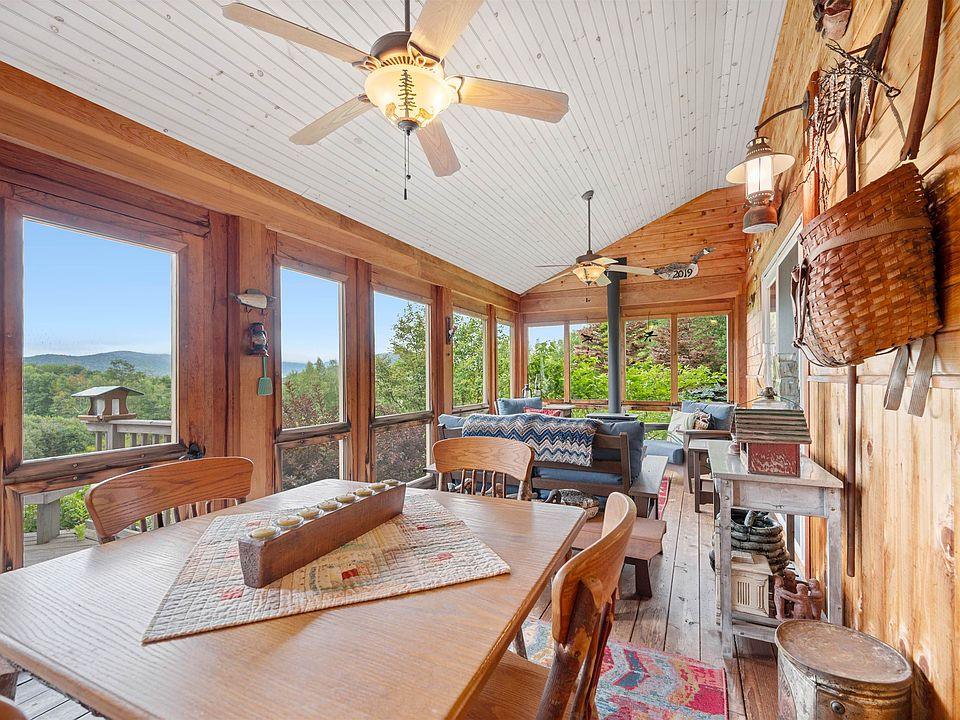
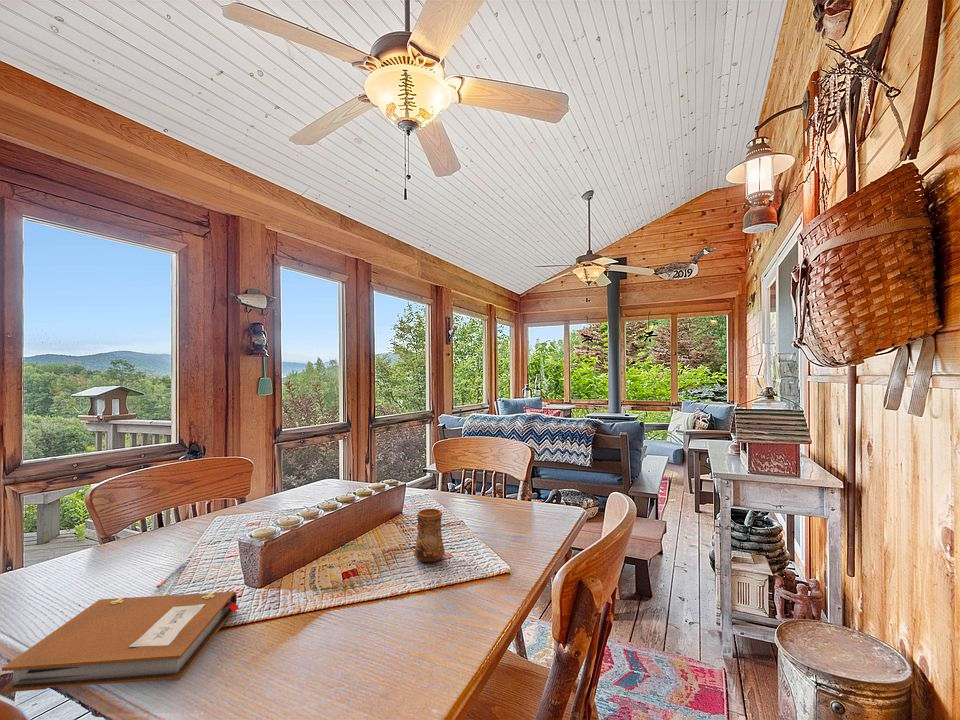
+ pen [155,561,187,589]
+ notebook [1,591,240,694]
+ cup [413,508,446,564]
